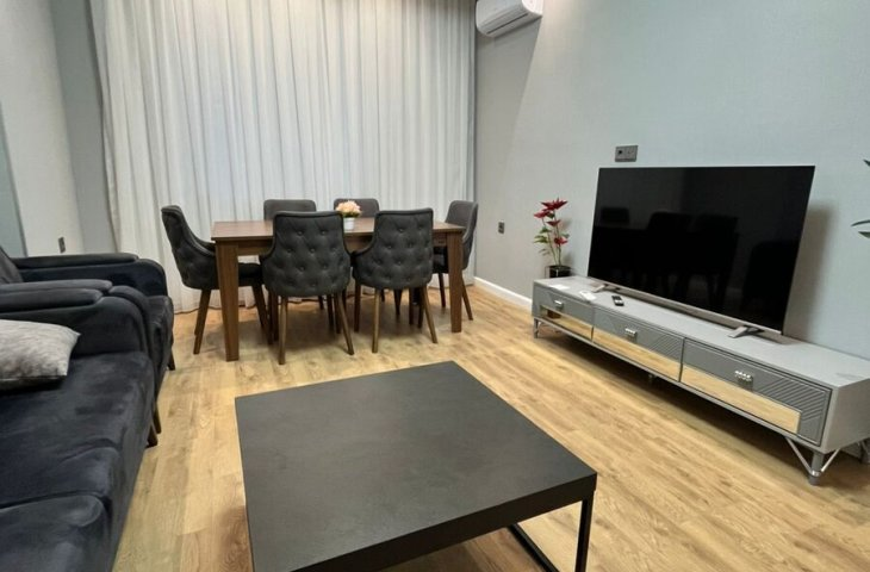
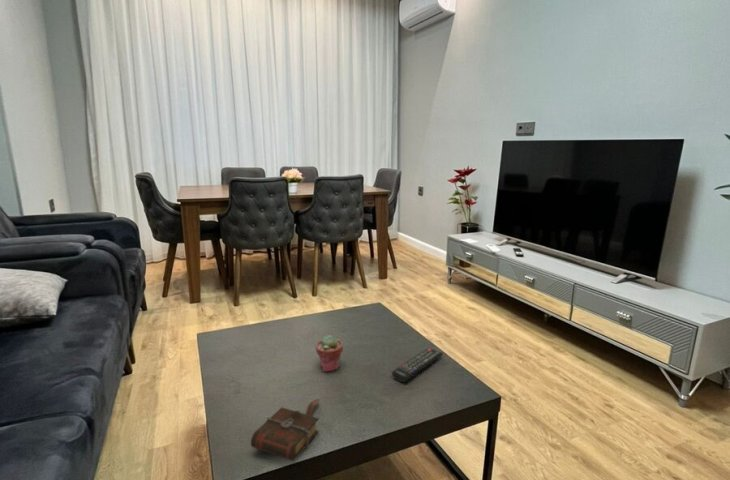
+ potted succulent [315,334,344,373]
+ book [250,398,320,462]
+ remote control [391,347,444,383]
